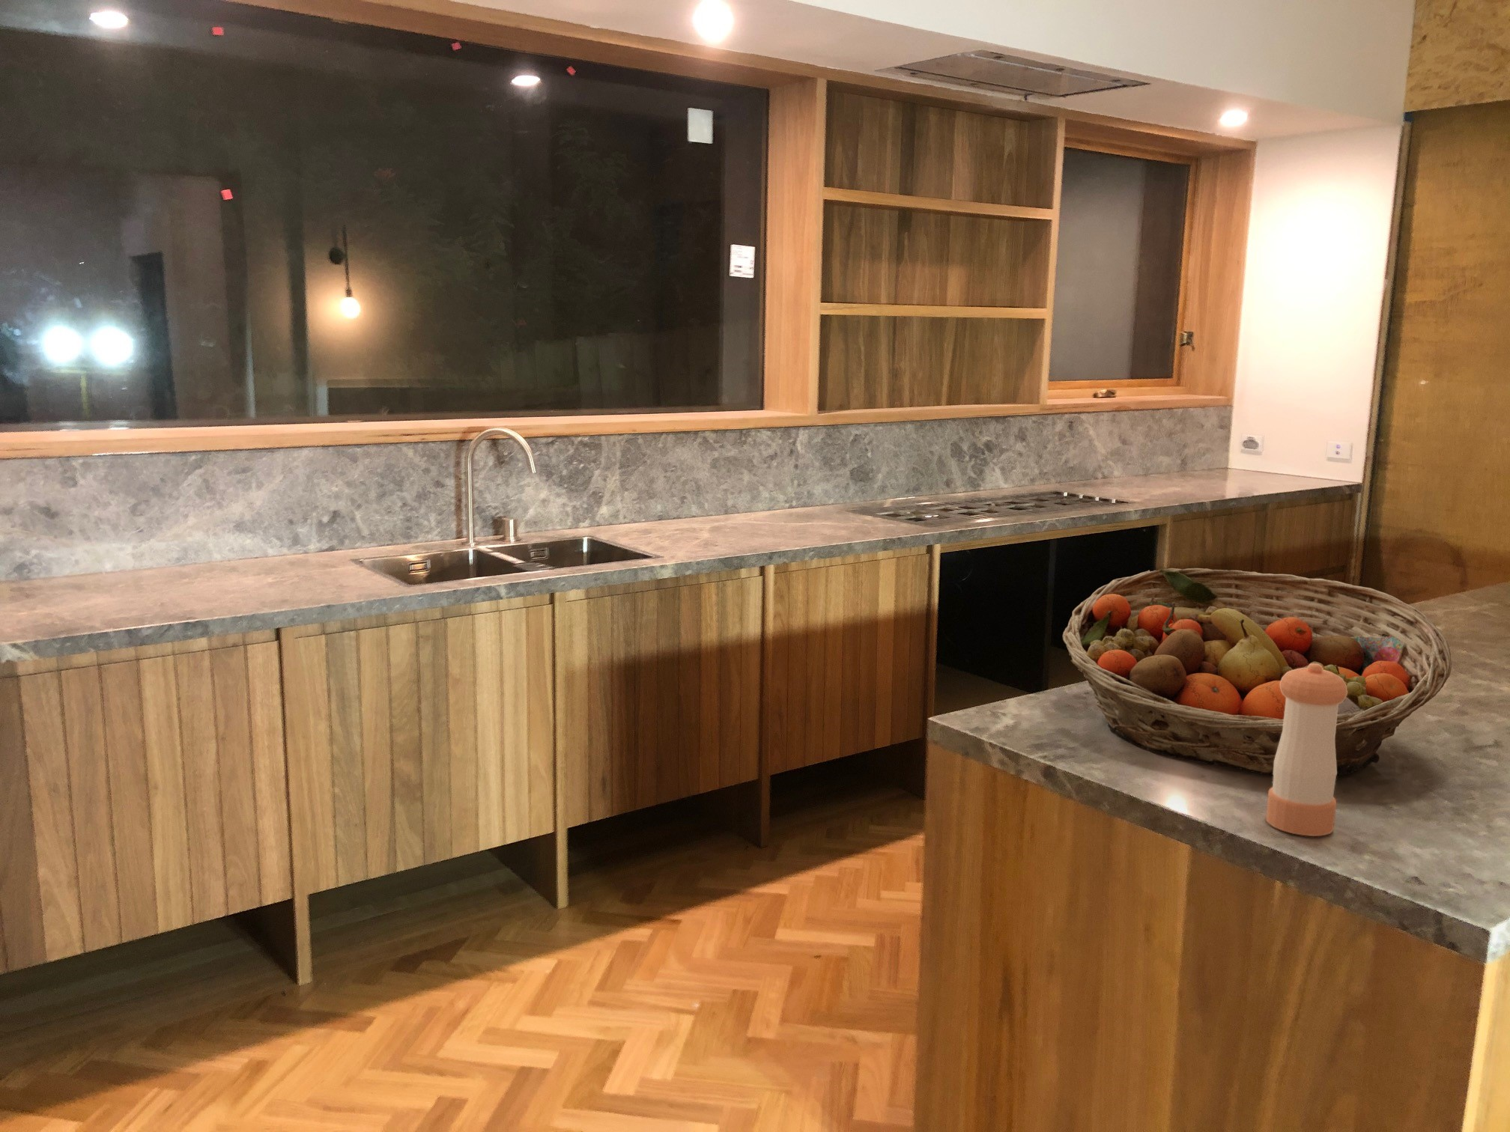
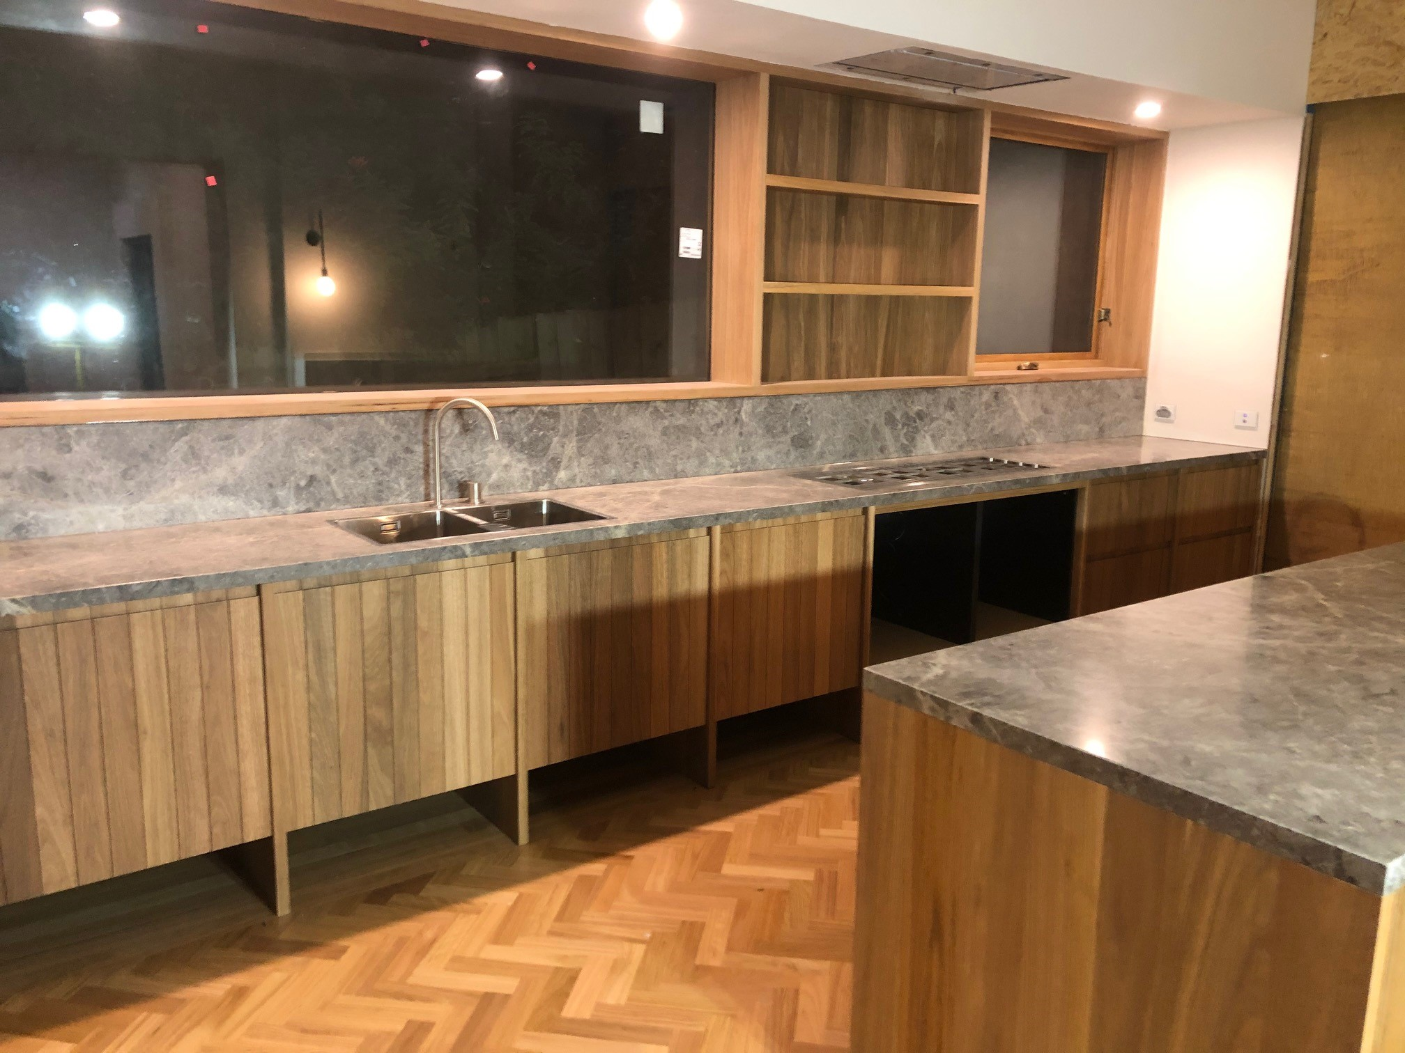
- pepper shaker [1265,664,1347,837]
- fruit basket [1062,567,1452,776]
